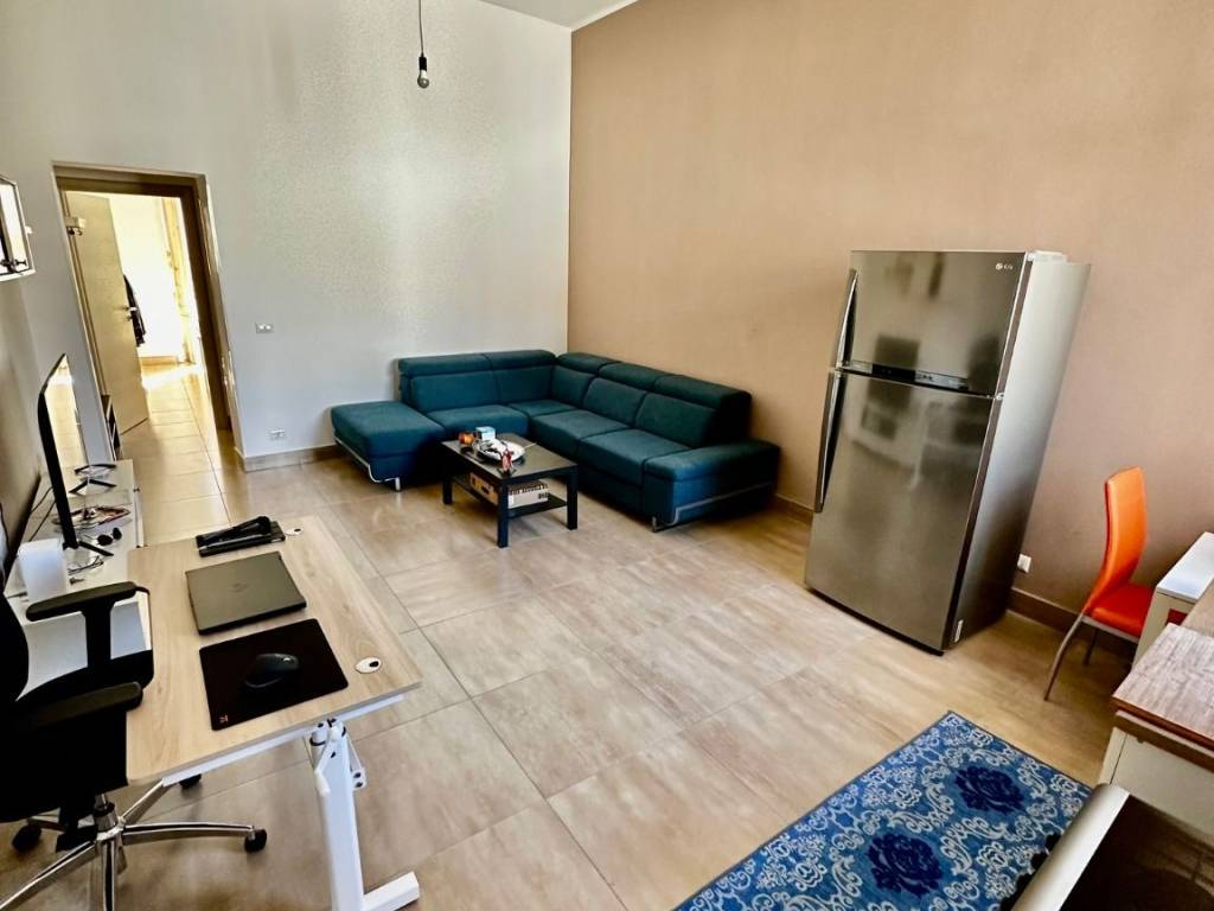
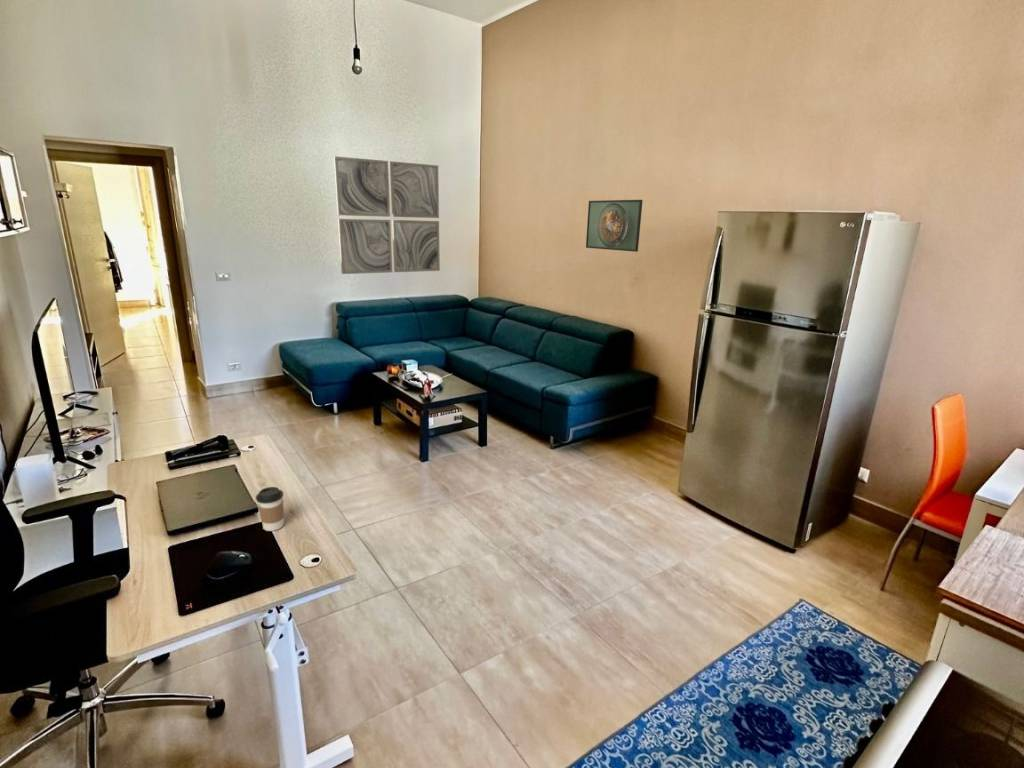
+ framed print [585,199,644,253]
+ coffee cup [255,486,285,532]
+ wall art [333,155,441,275]
